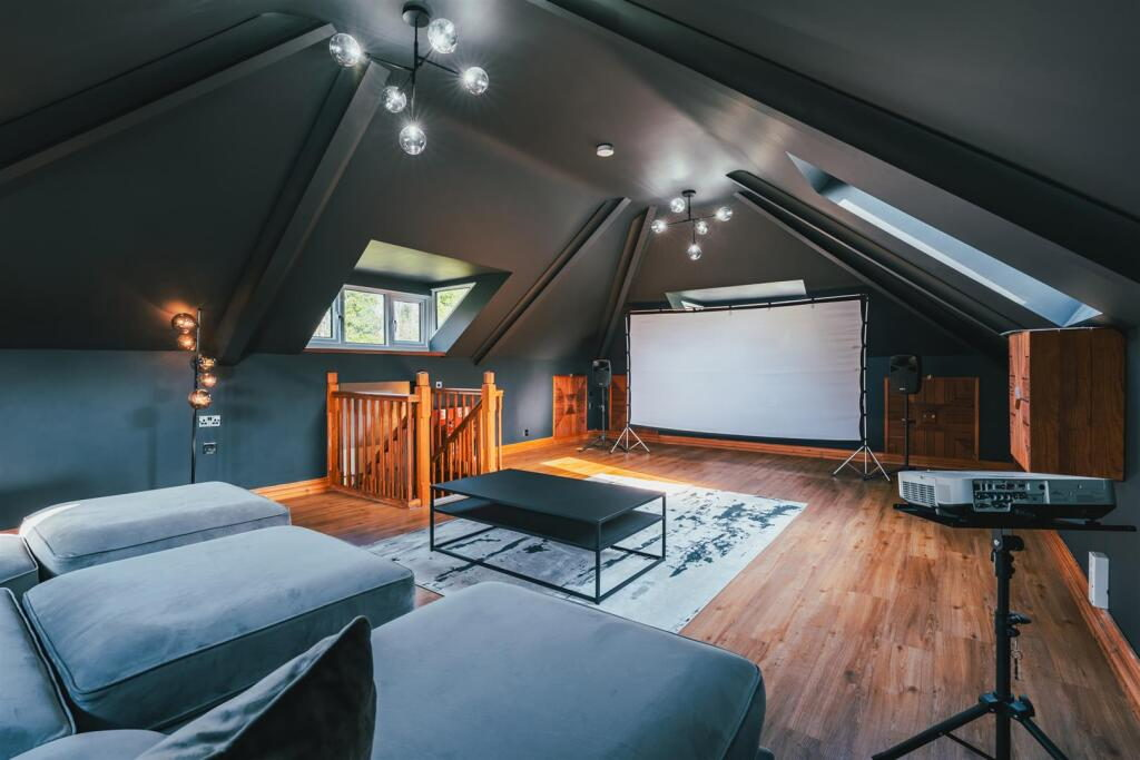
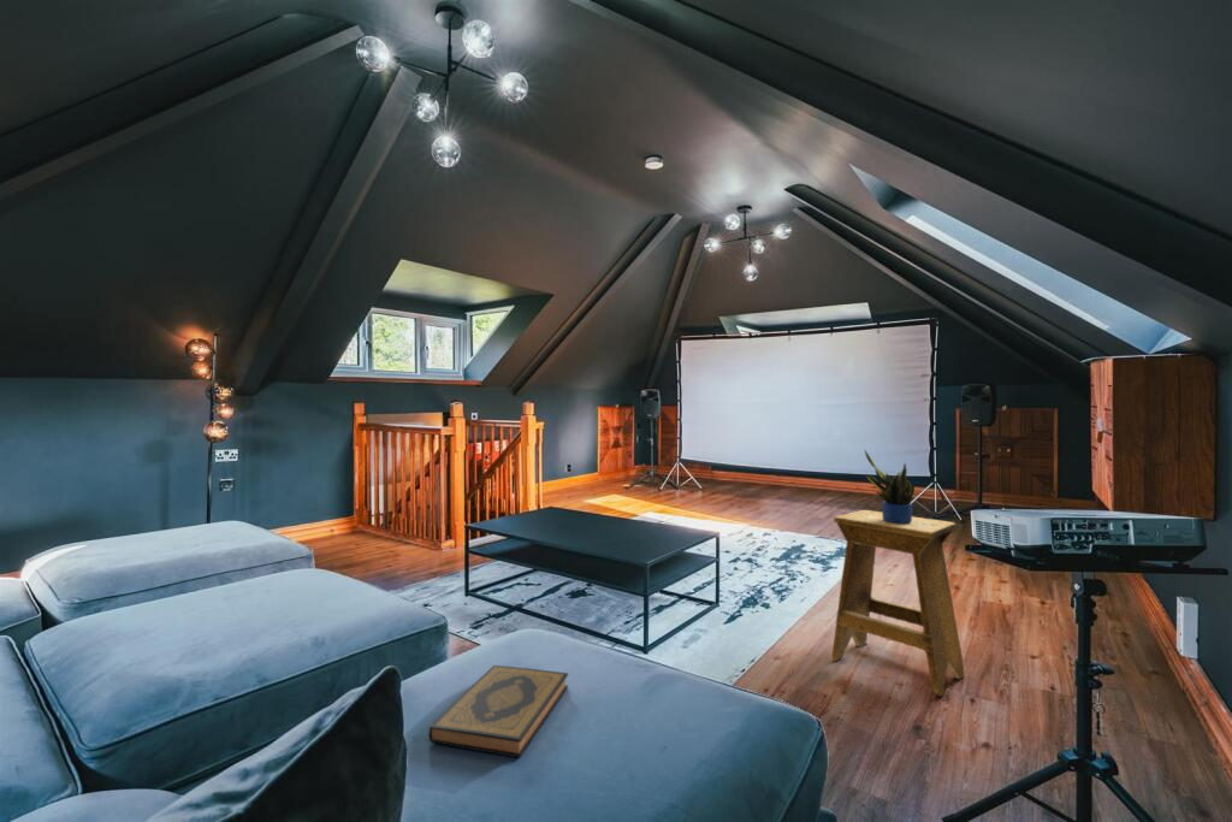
+ stool [831,509,965,697]
+ potted plant [864,449,916,524]
+ hardback book [427,664,569,758]
